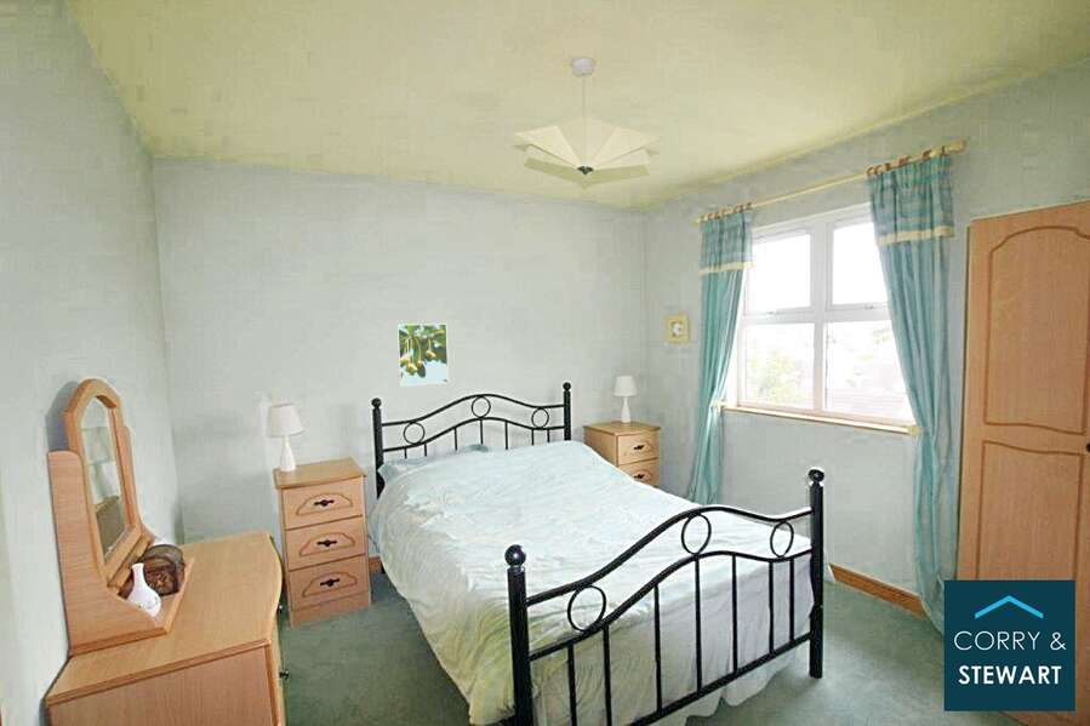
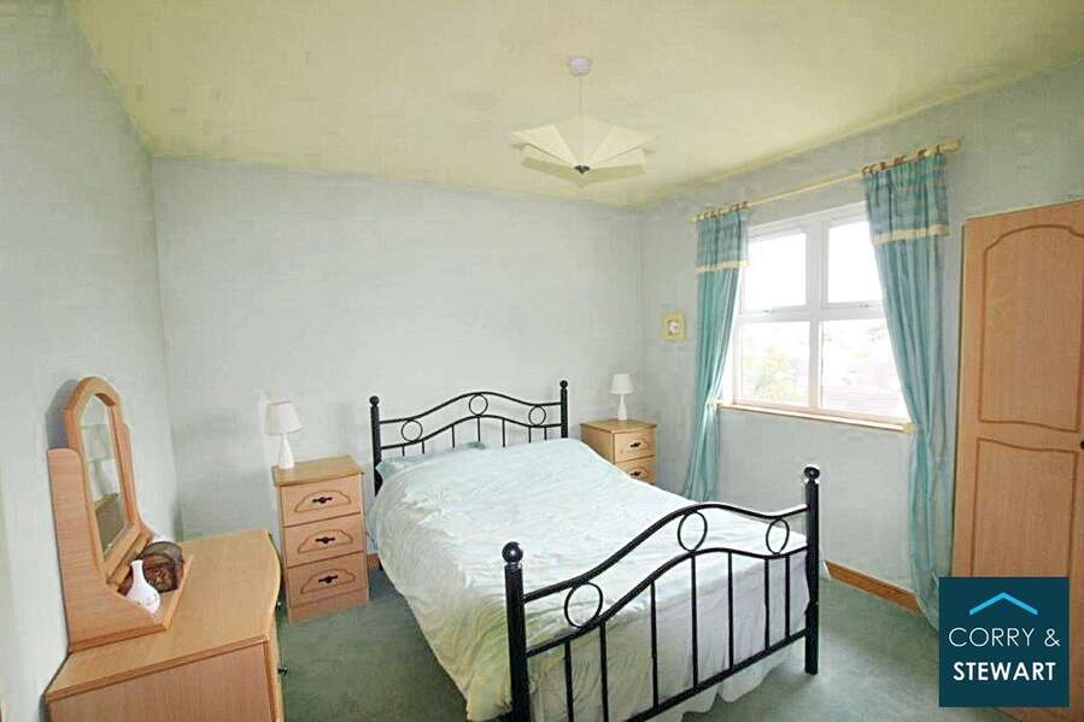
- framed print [395,322,450,388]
